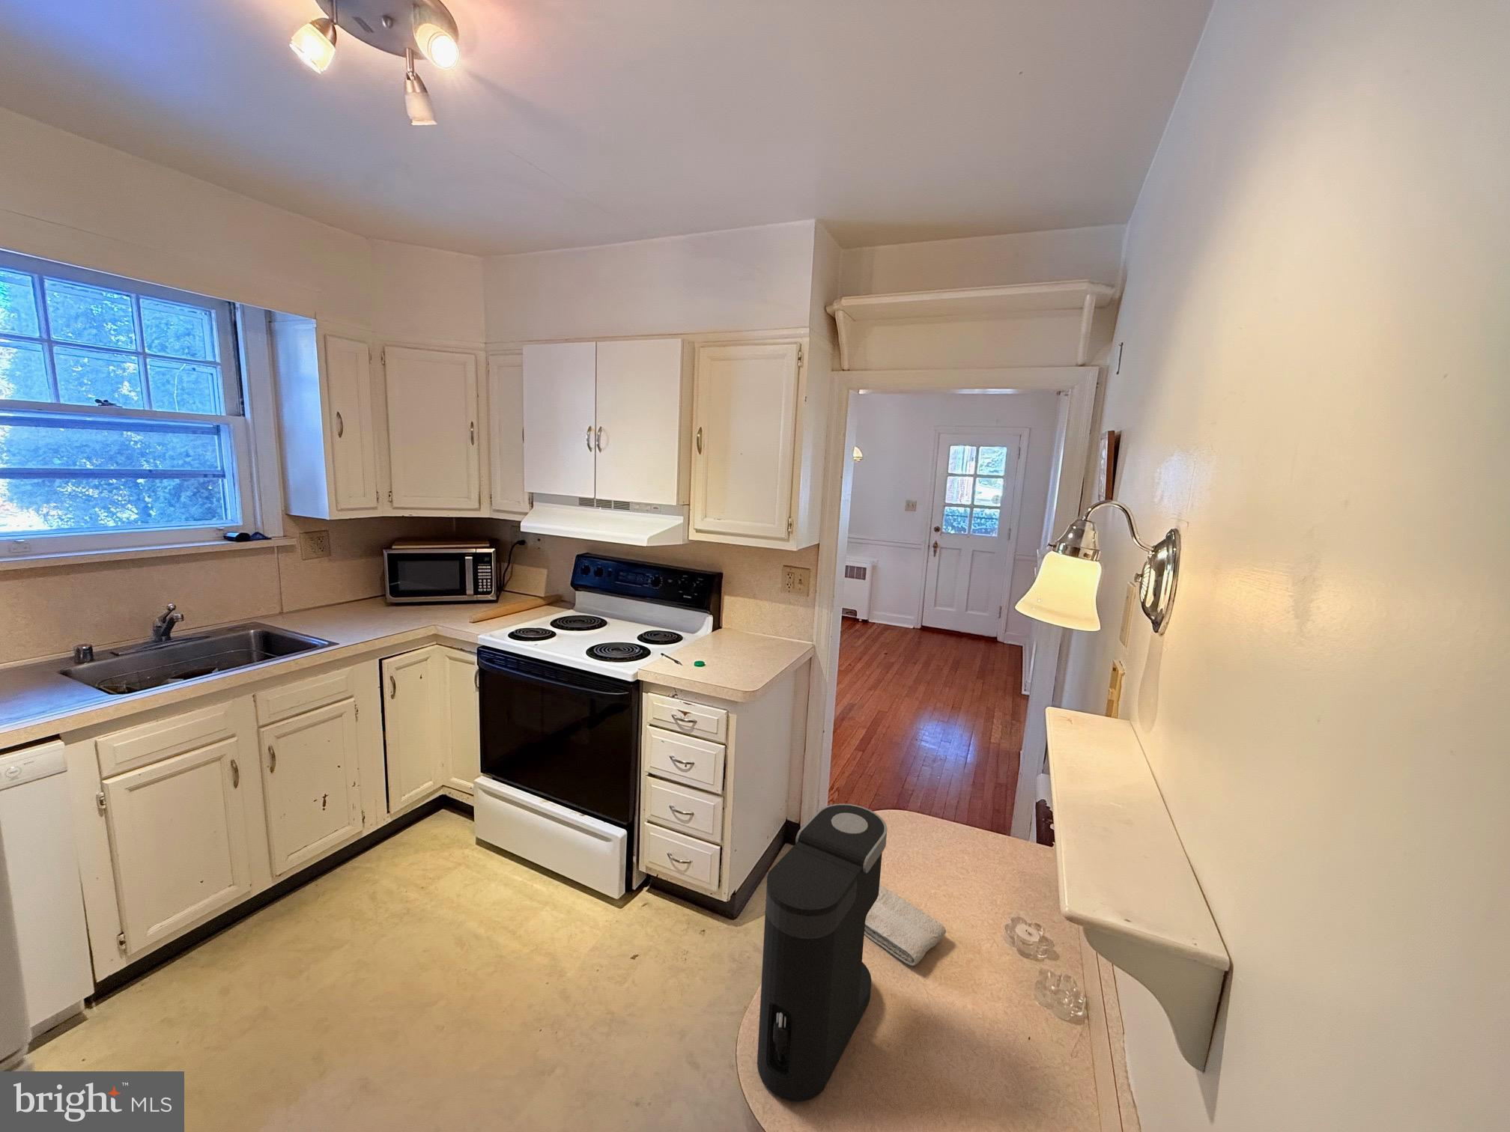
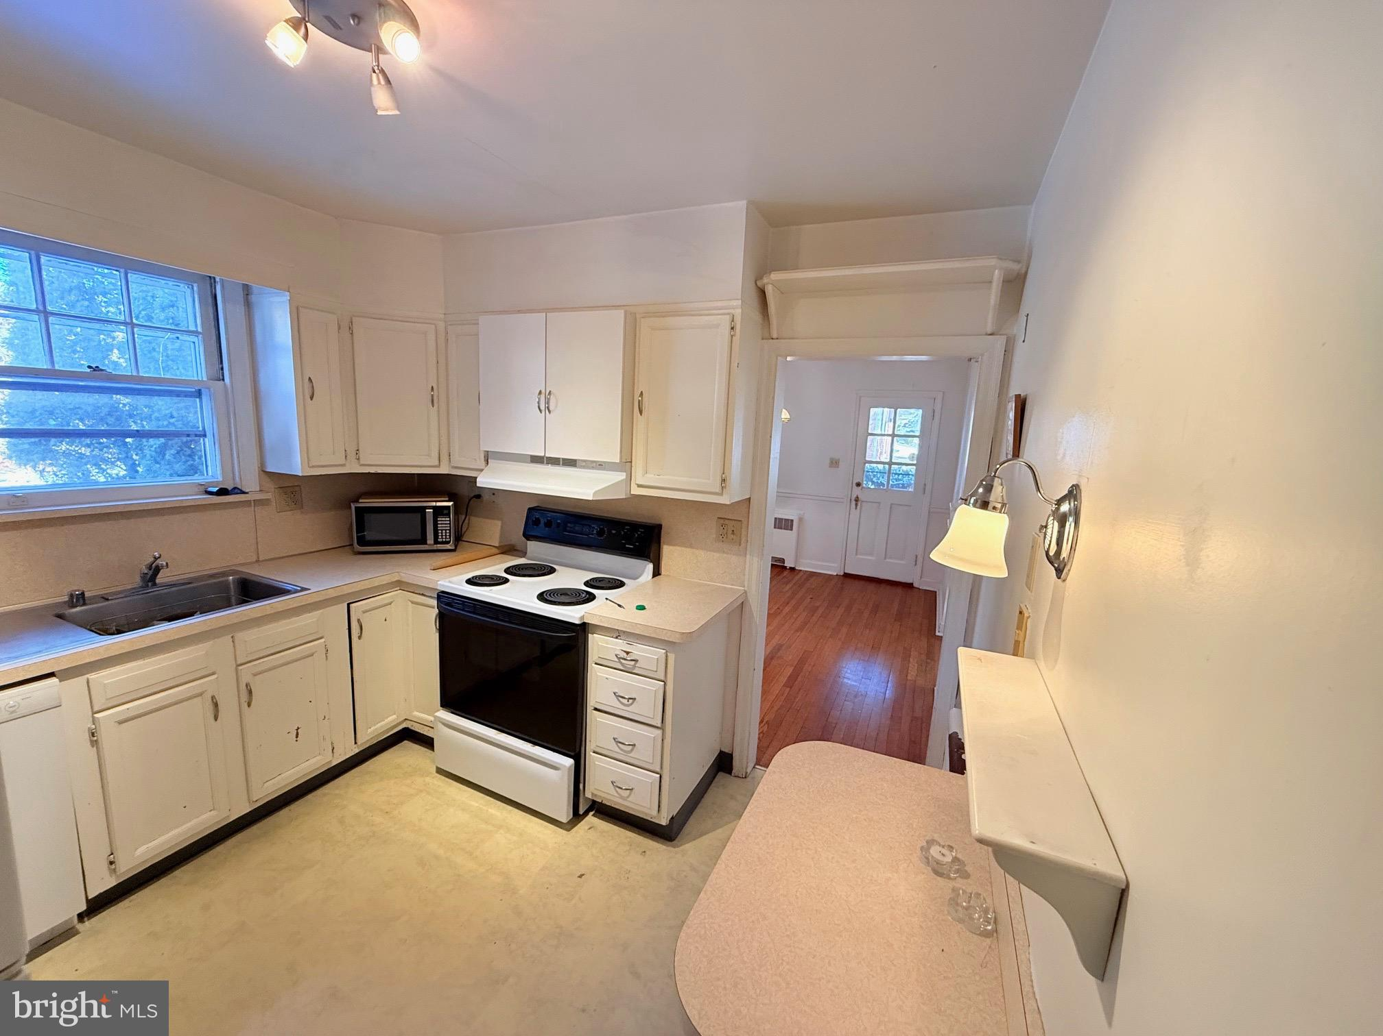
- washcloth [864,883,946,967]
- coffee maker [756,804,888,1102]
